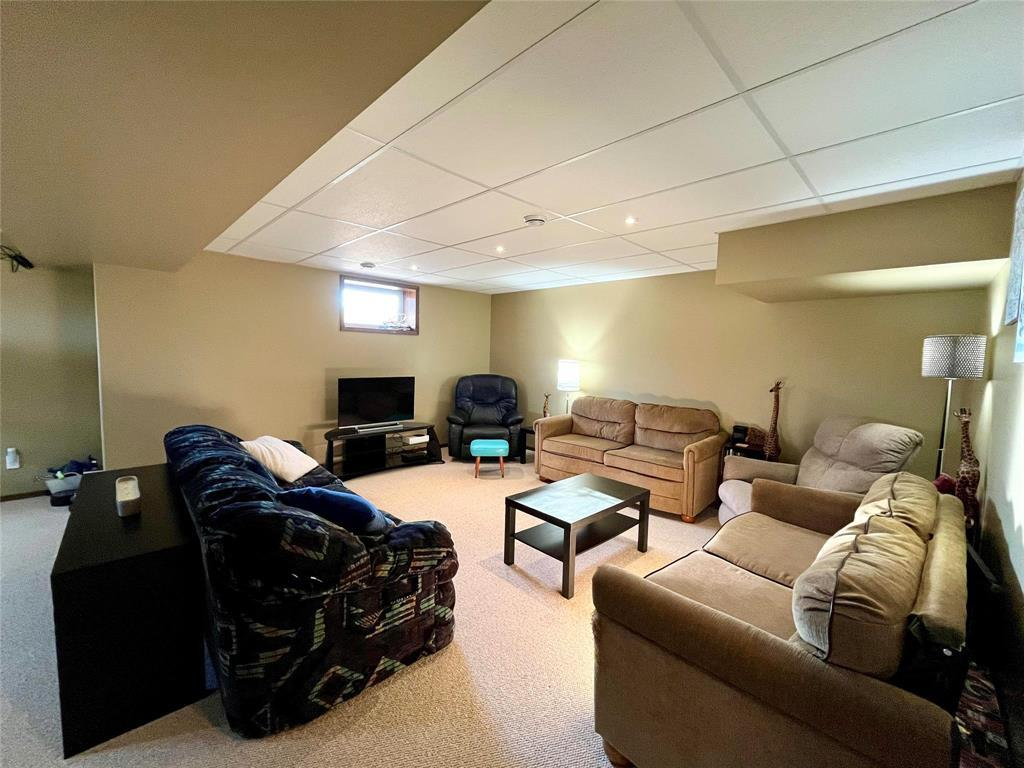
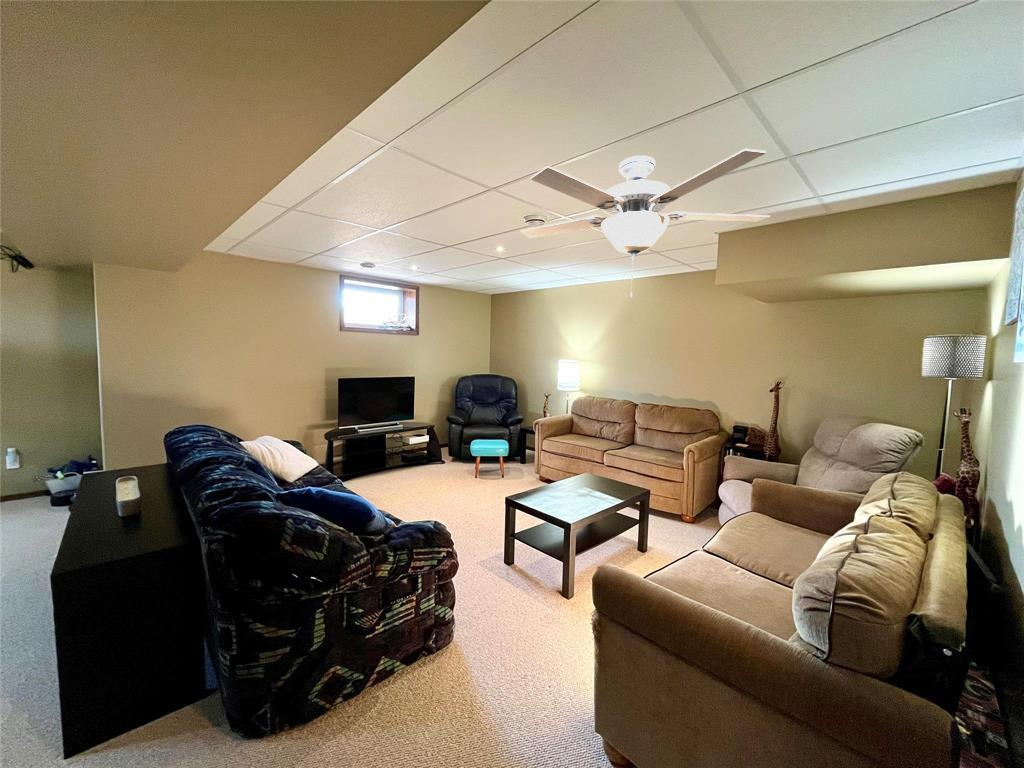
+ ceiling fan [520,148,771,298]
